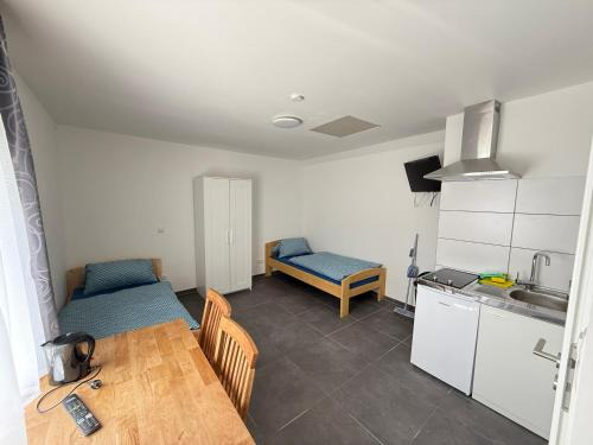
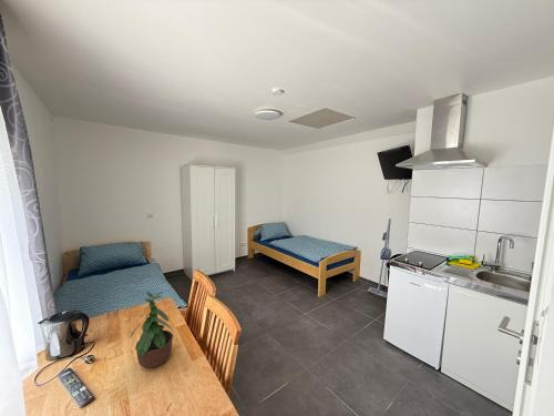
+ potted plant [129,291,175,369]
